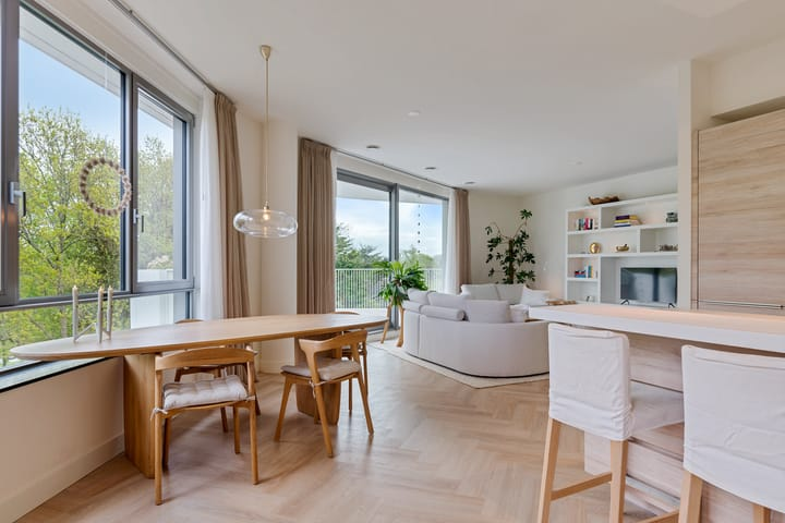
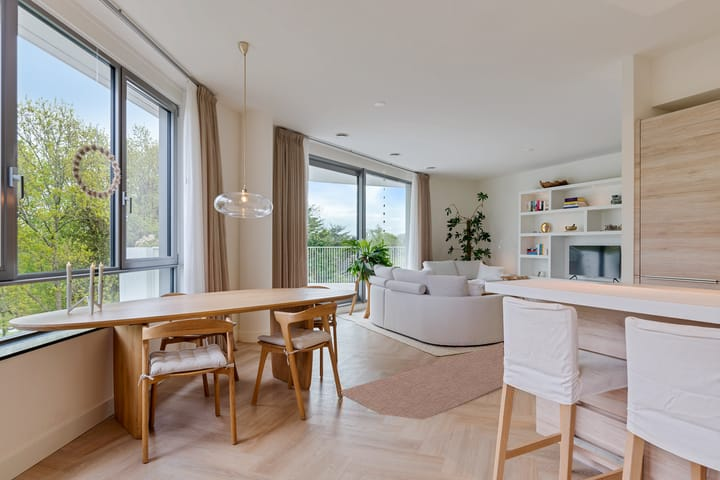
+ rug [340,341,504,421]
